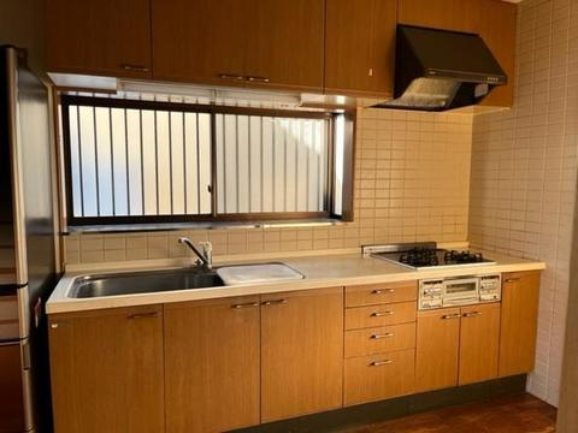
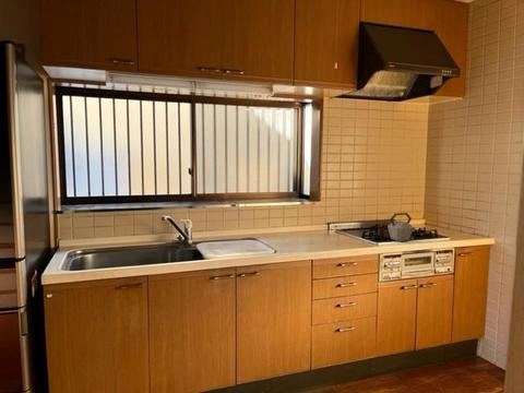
+ kettle [378,212,415,242]
